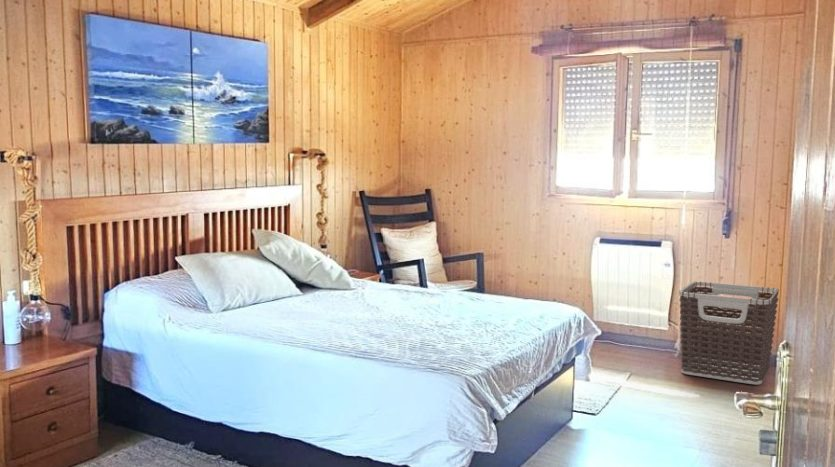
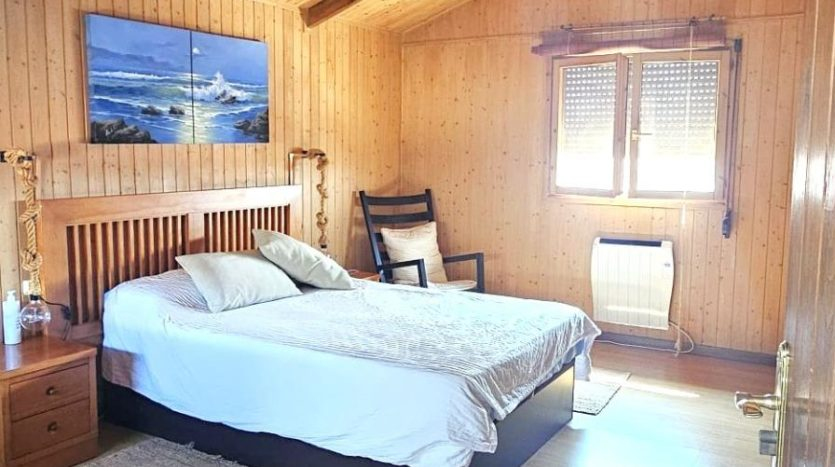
- clothes hamper [678,280,780,385]
